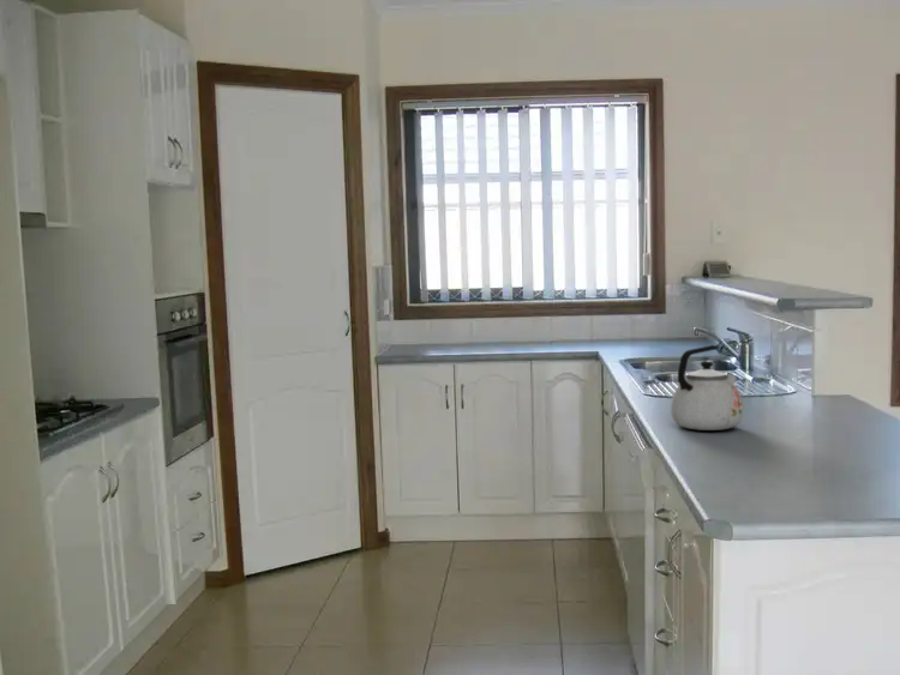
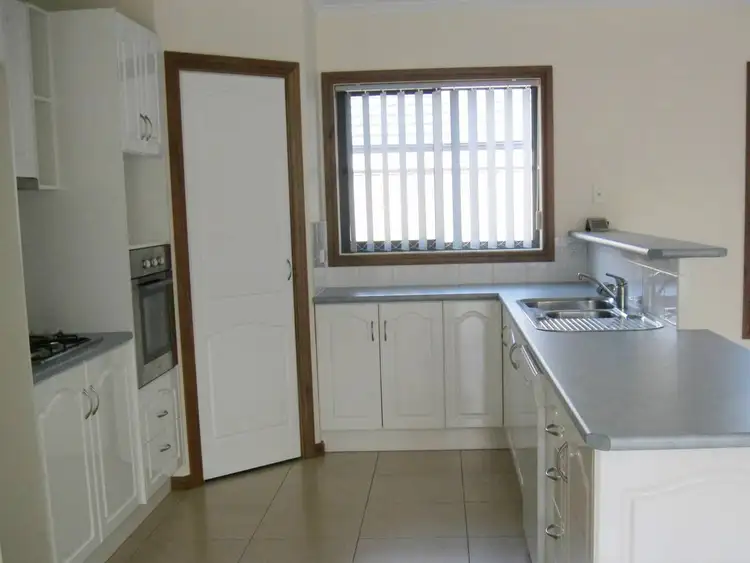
- kettle [670,344,744,432]
